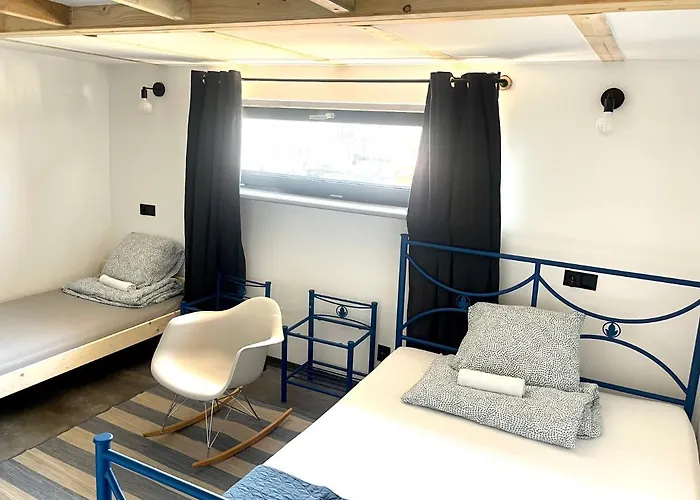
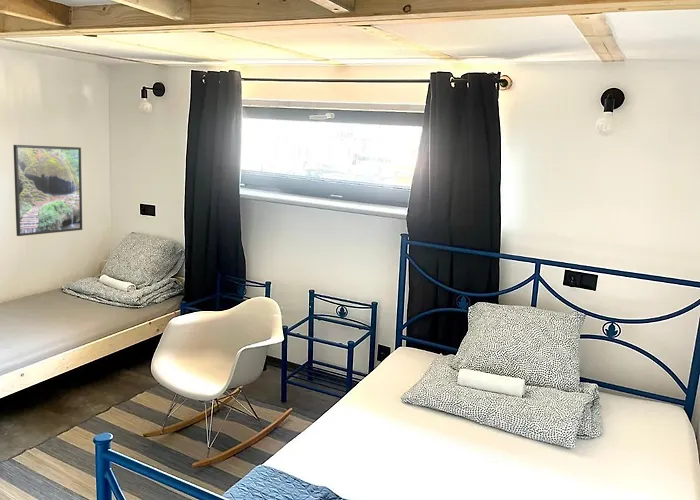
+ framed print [13,144,83,237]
